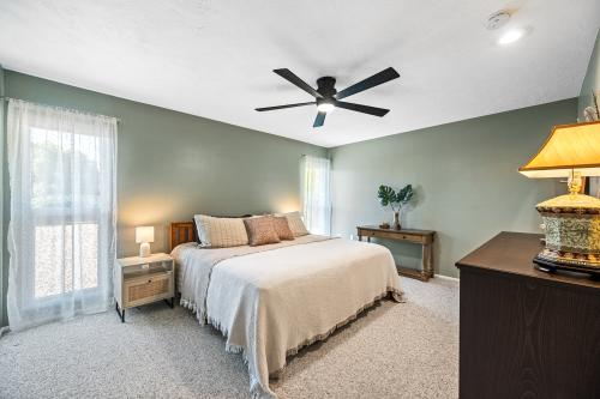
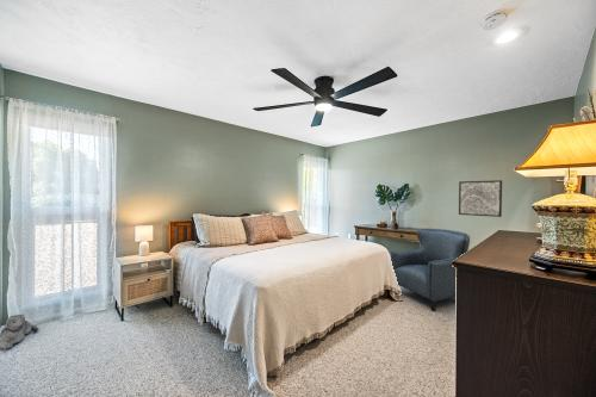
+ plush toy [0,314,39,352]
+ armchair [390,228,471,312]
+ wall art [458,179,503,218]
